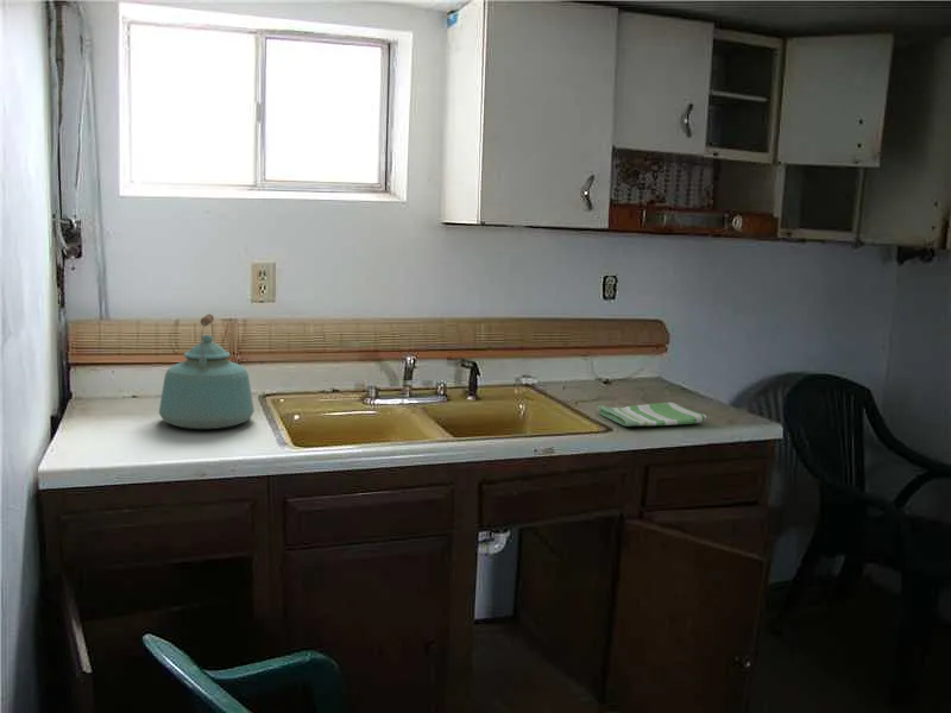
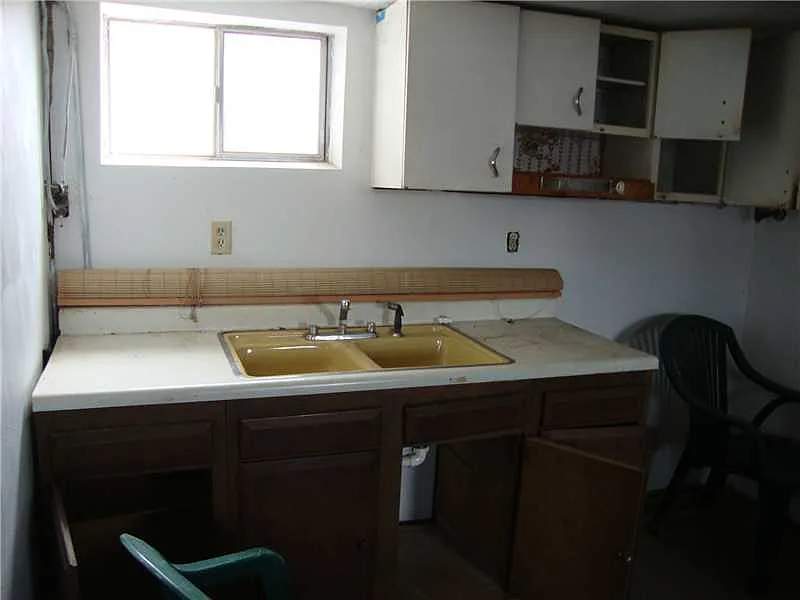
- kettle [158,313,256,430]
- dish towel [597,402,707,428]
